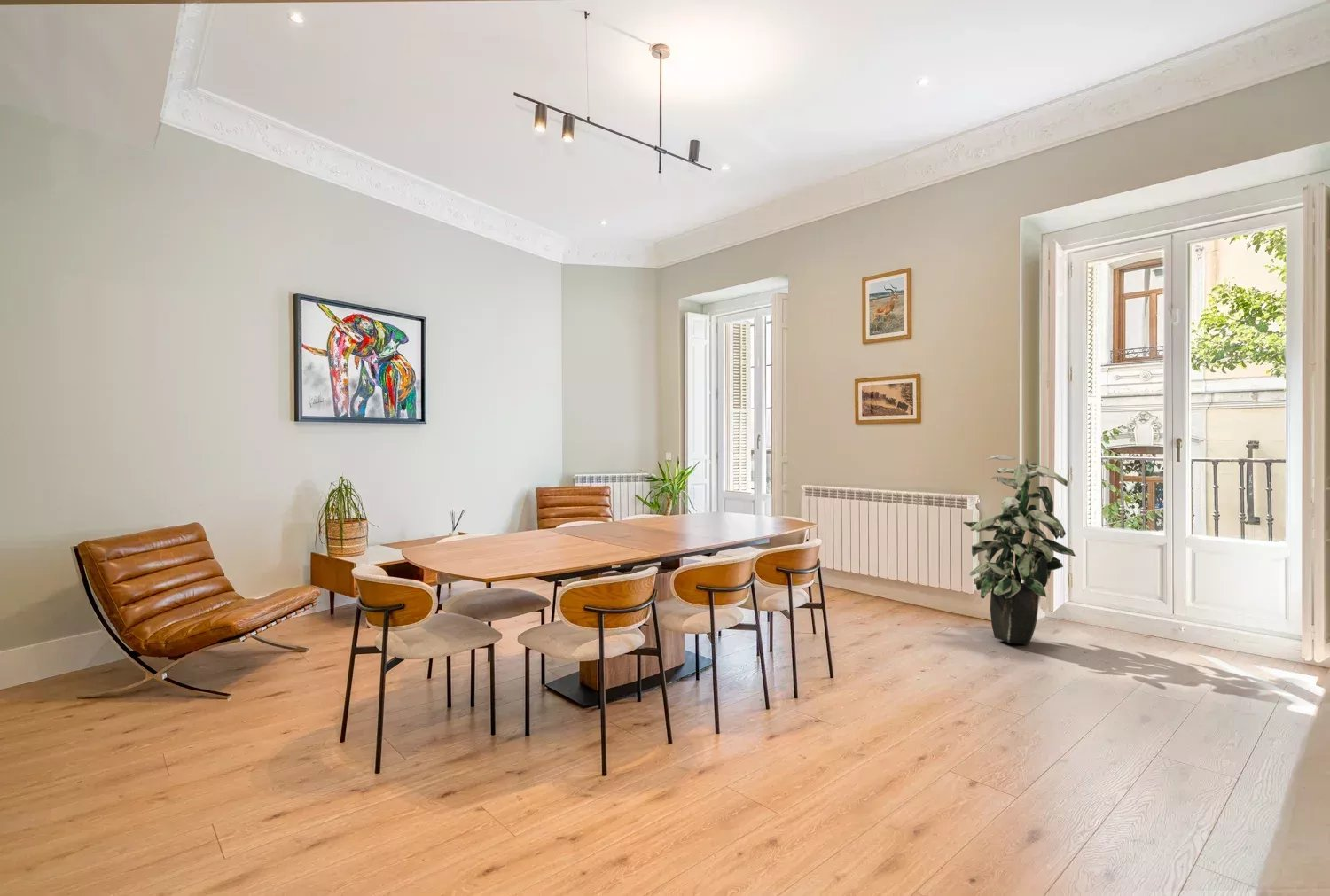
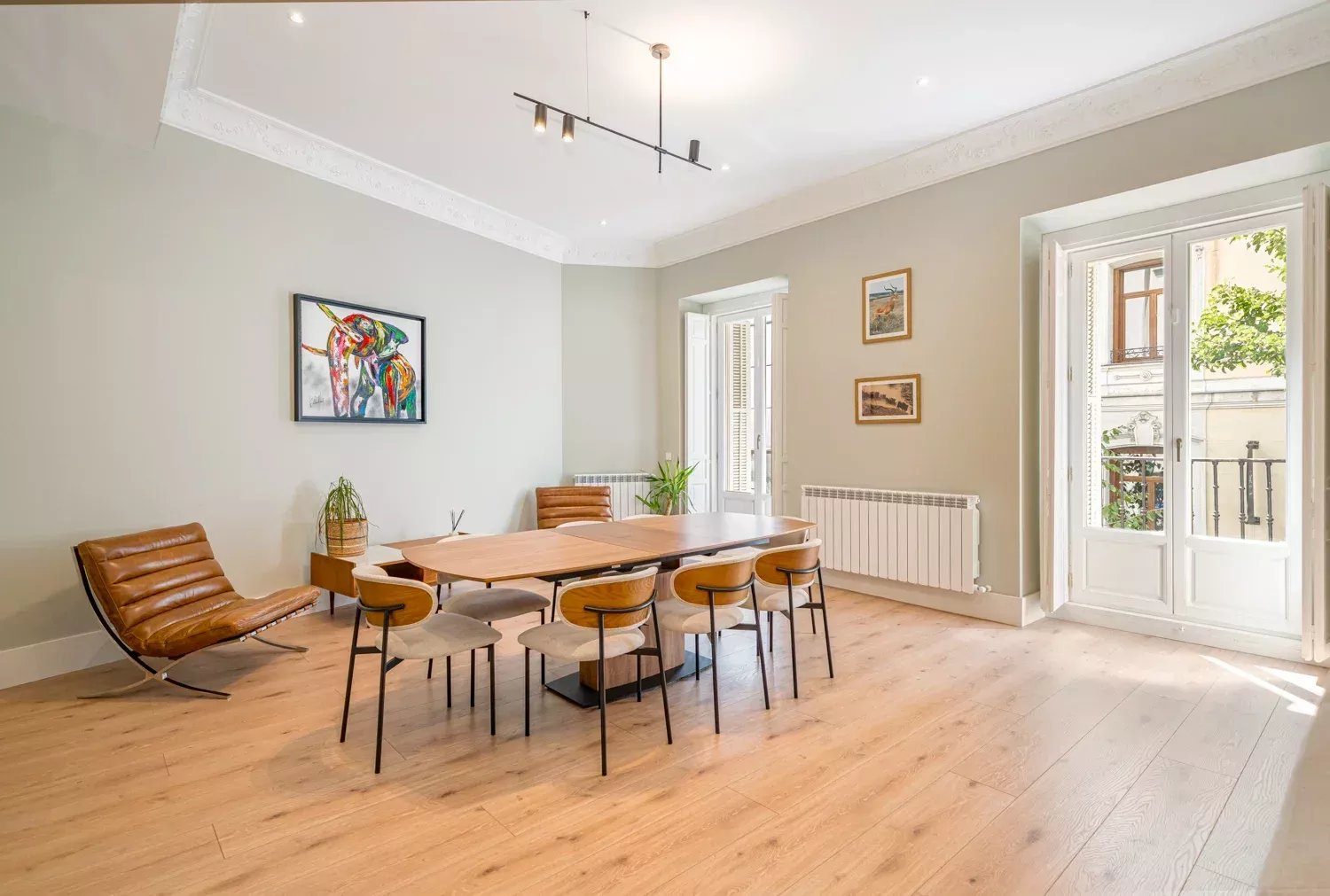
- indoor plant [963,454,1076,645]
